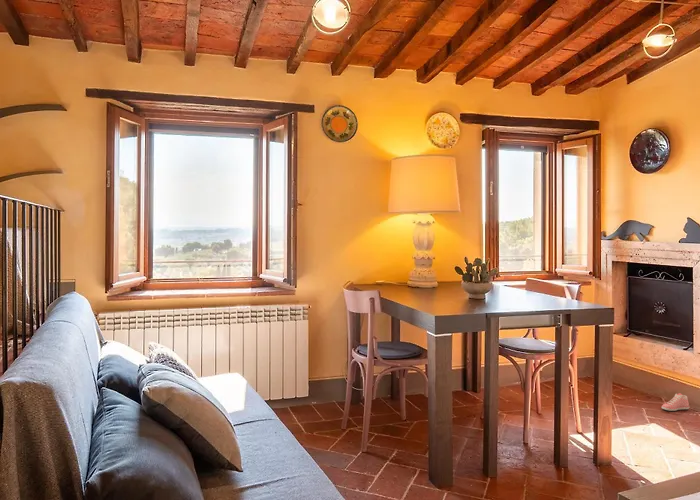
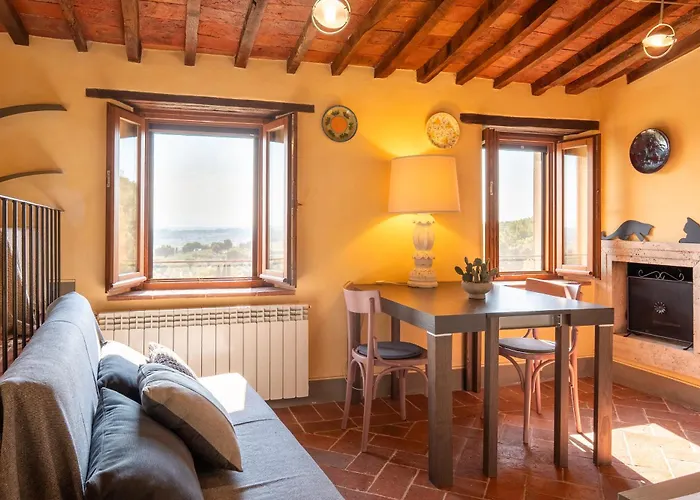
- sneaker [661,393,690,412]
